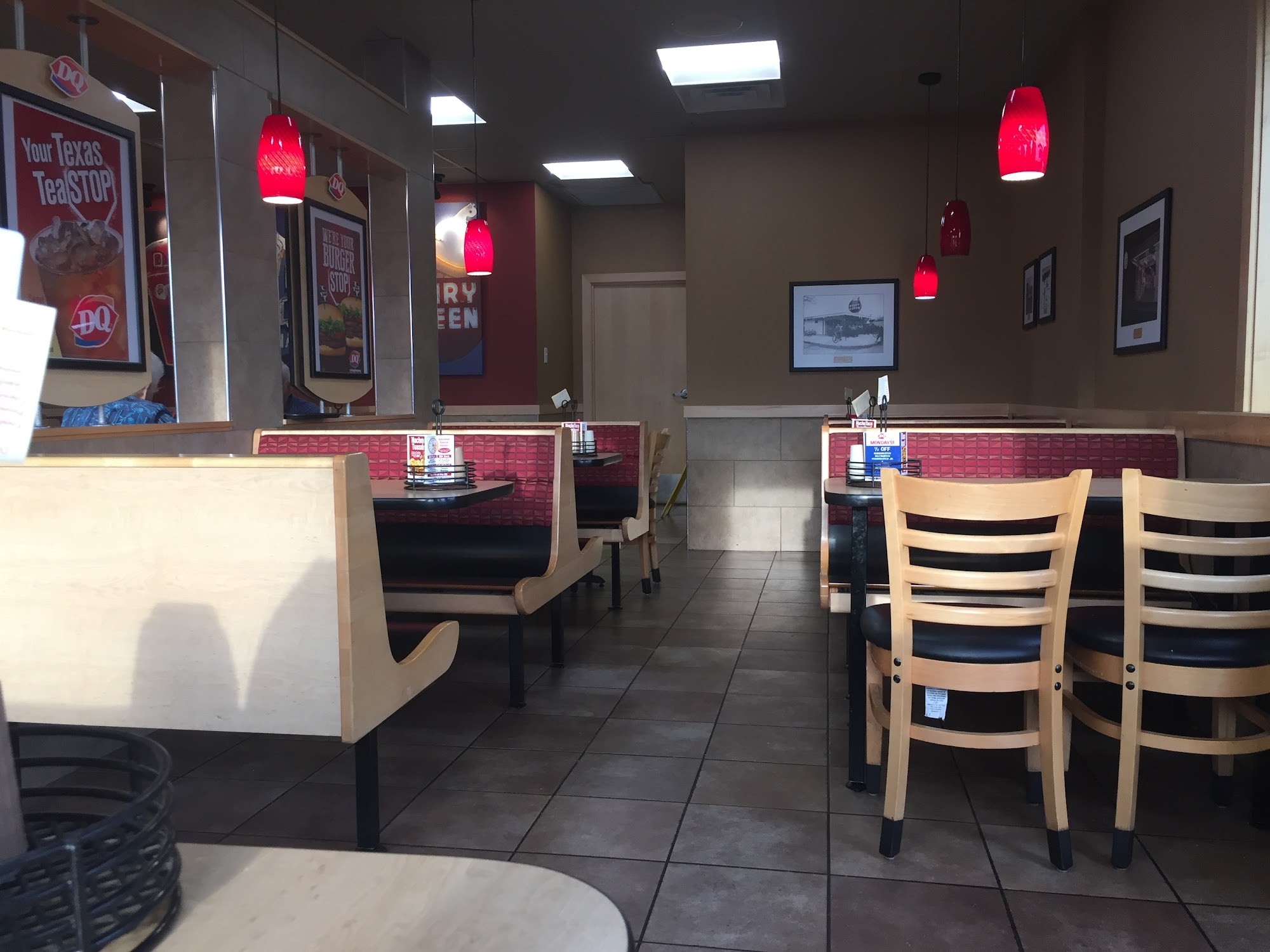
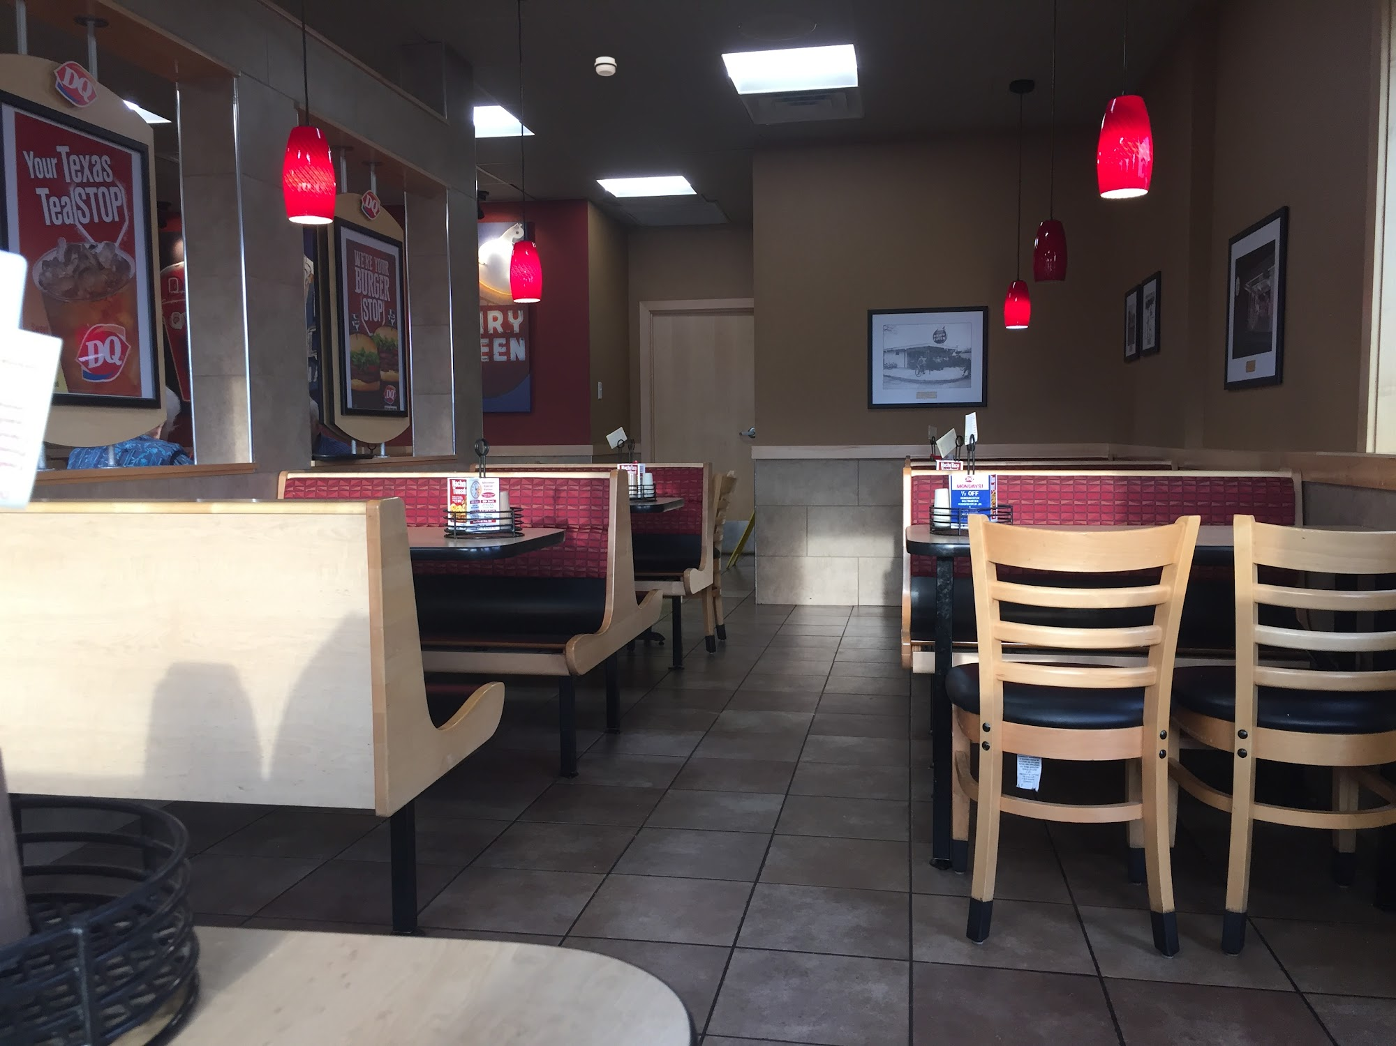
+ smoke detector [594,56,617,77]
